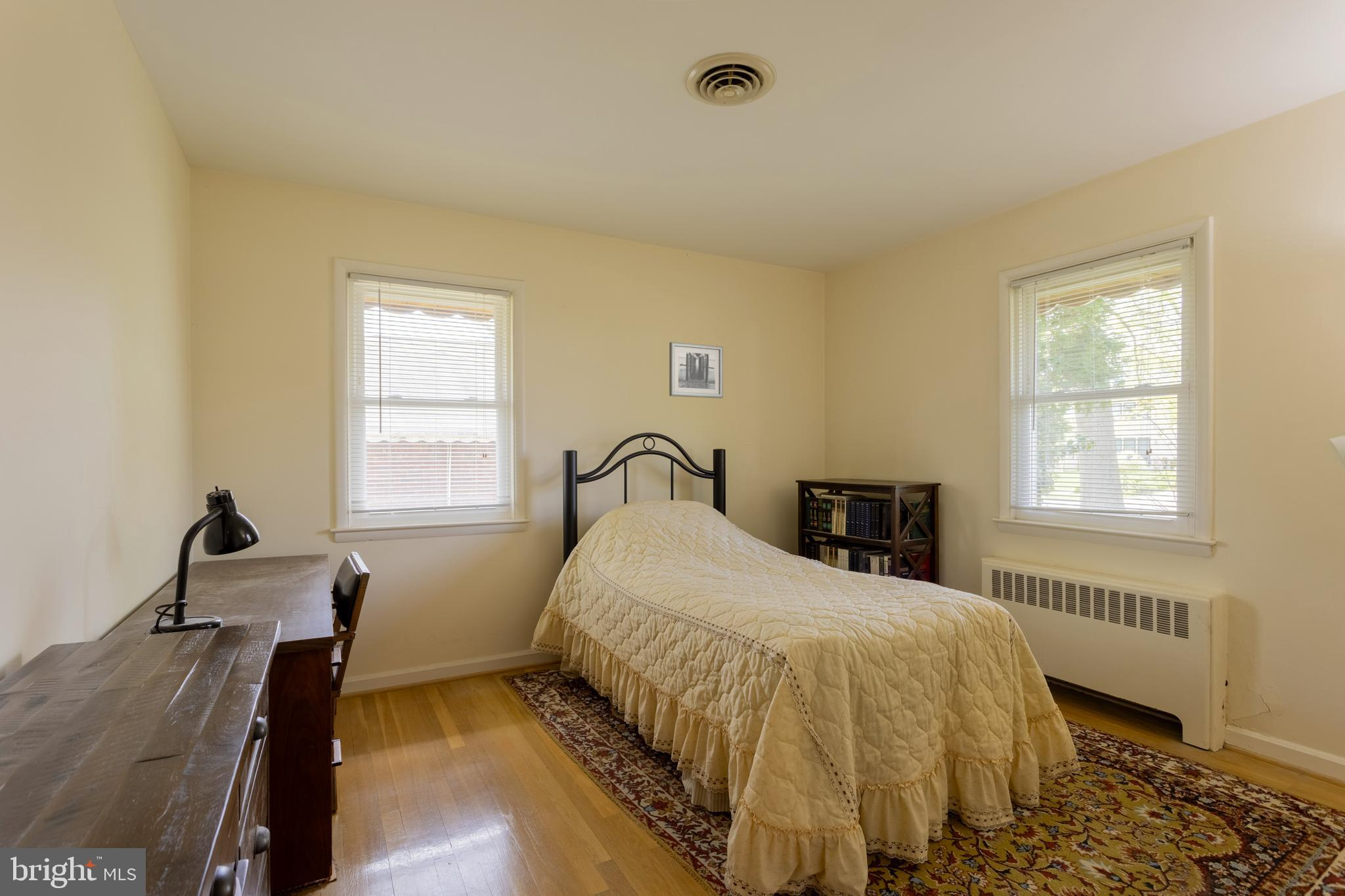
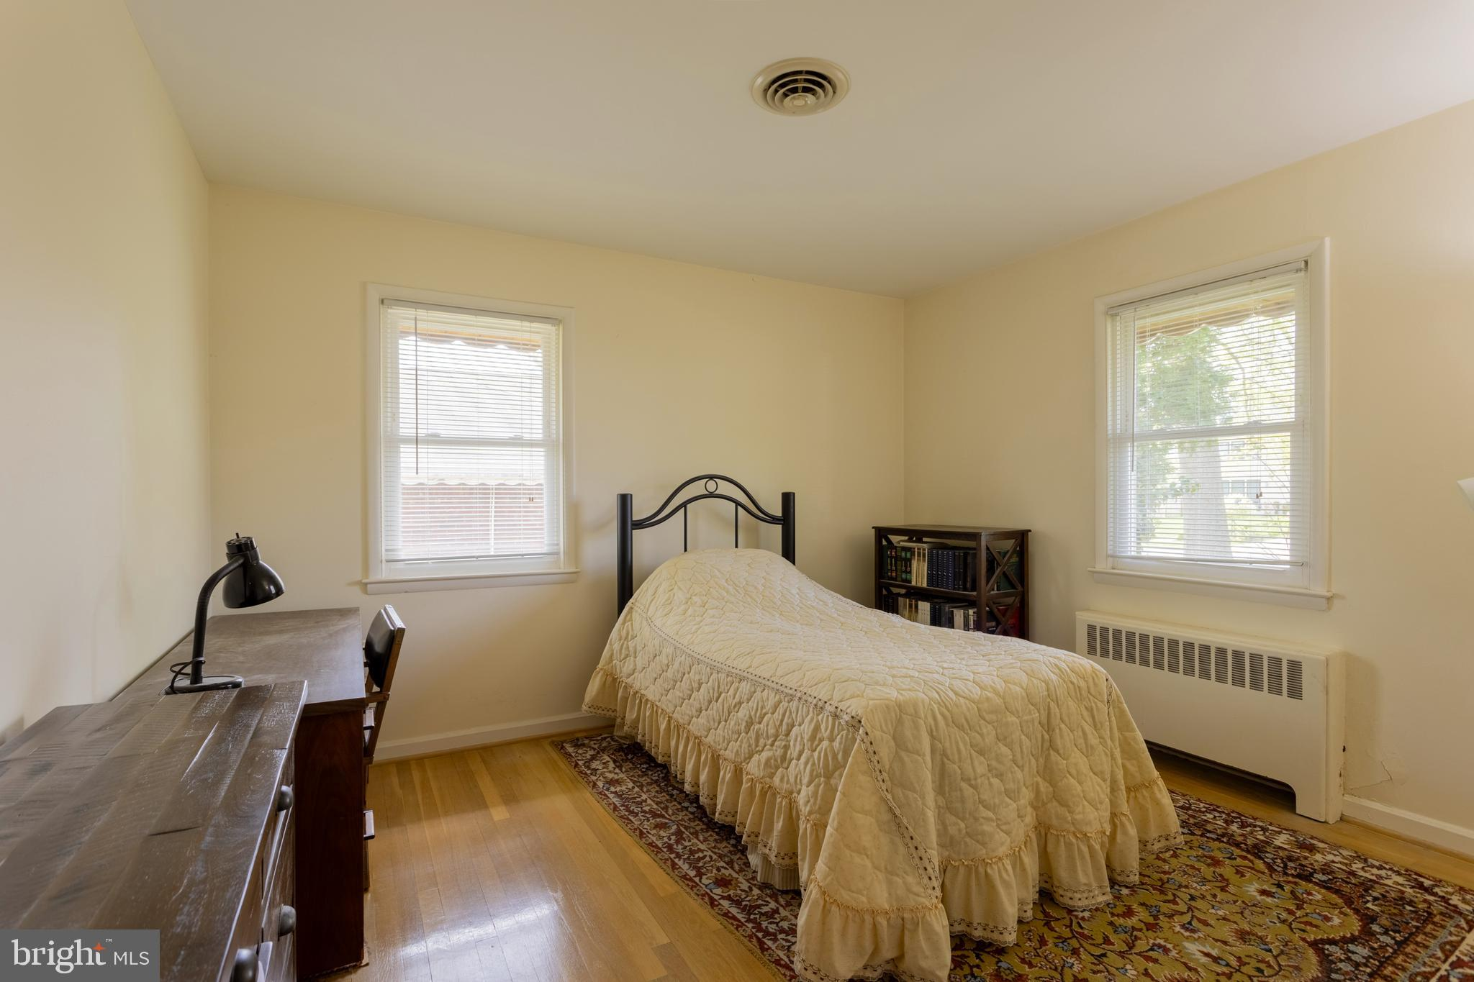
- wall art [669,341,724,399]
